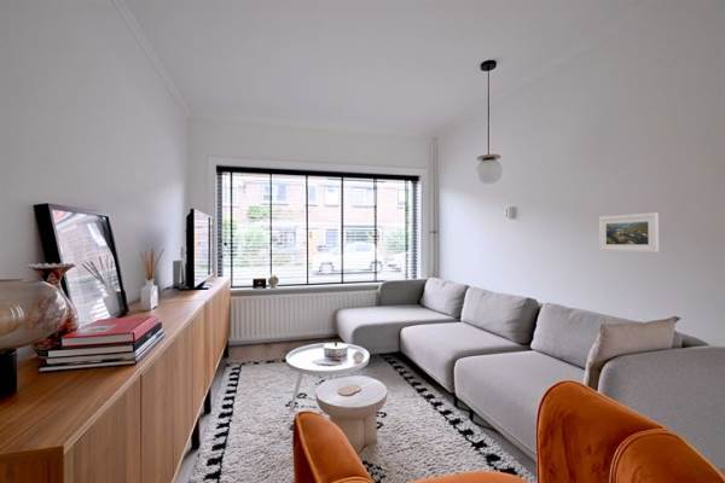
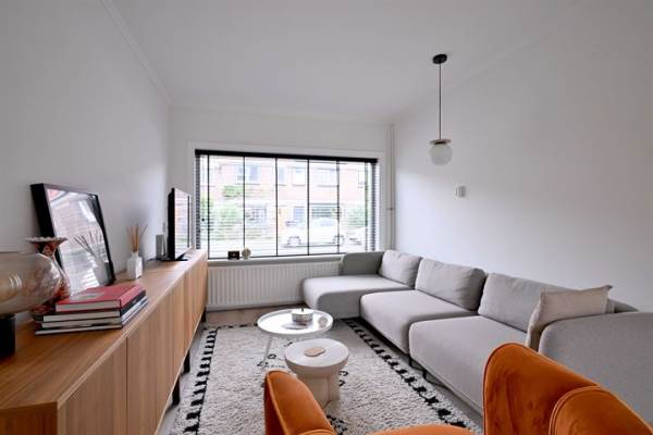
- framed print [598,211,660,254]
